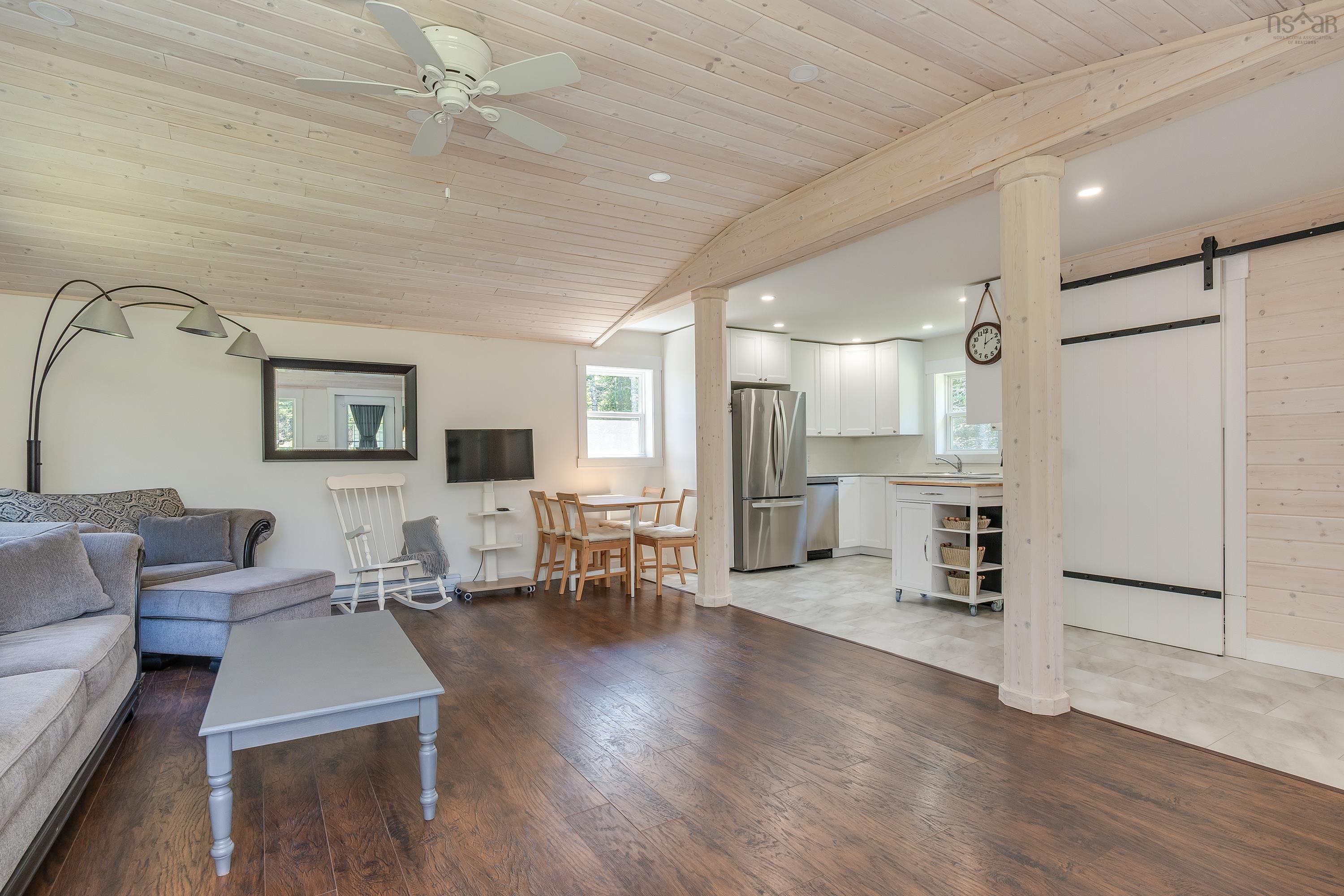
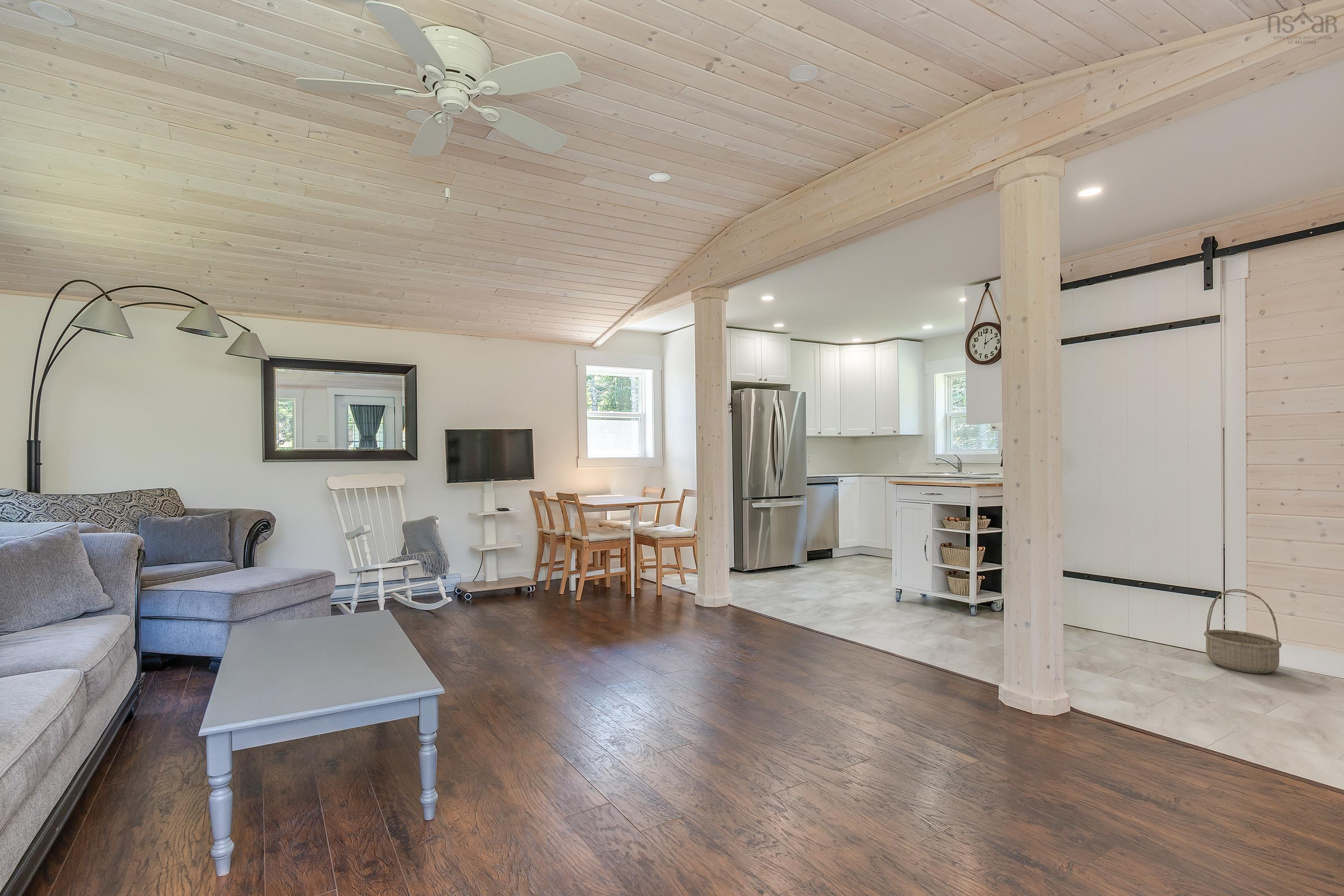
+ basket [1203,589,1282,674]
